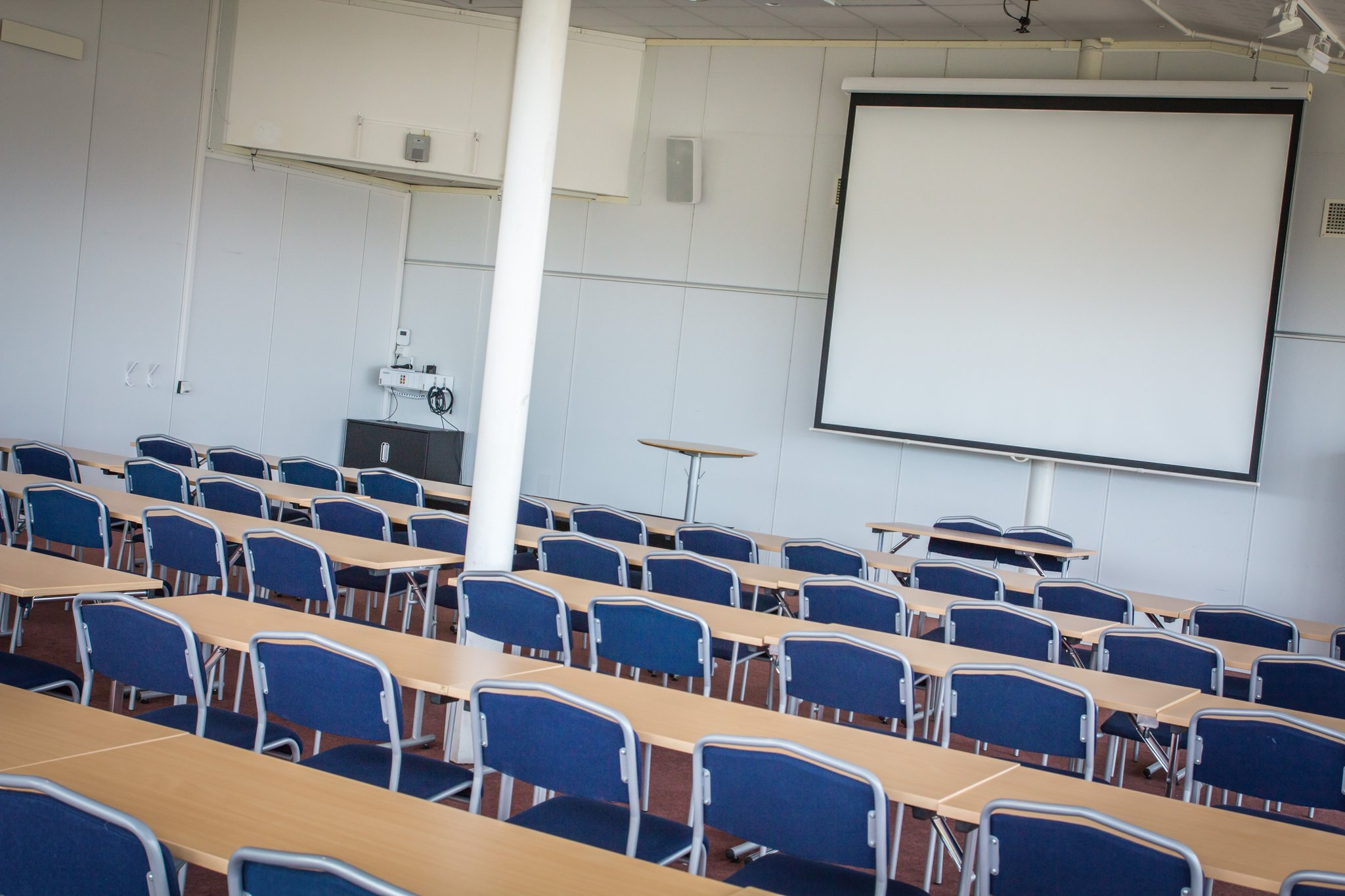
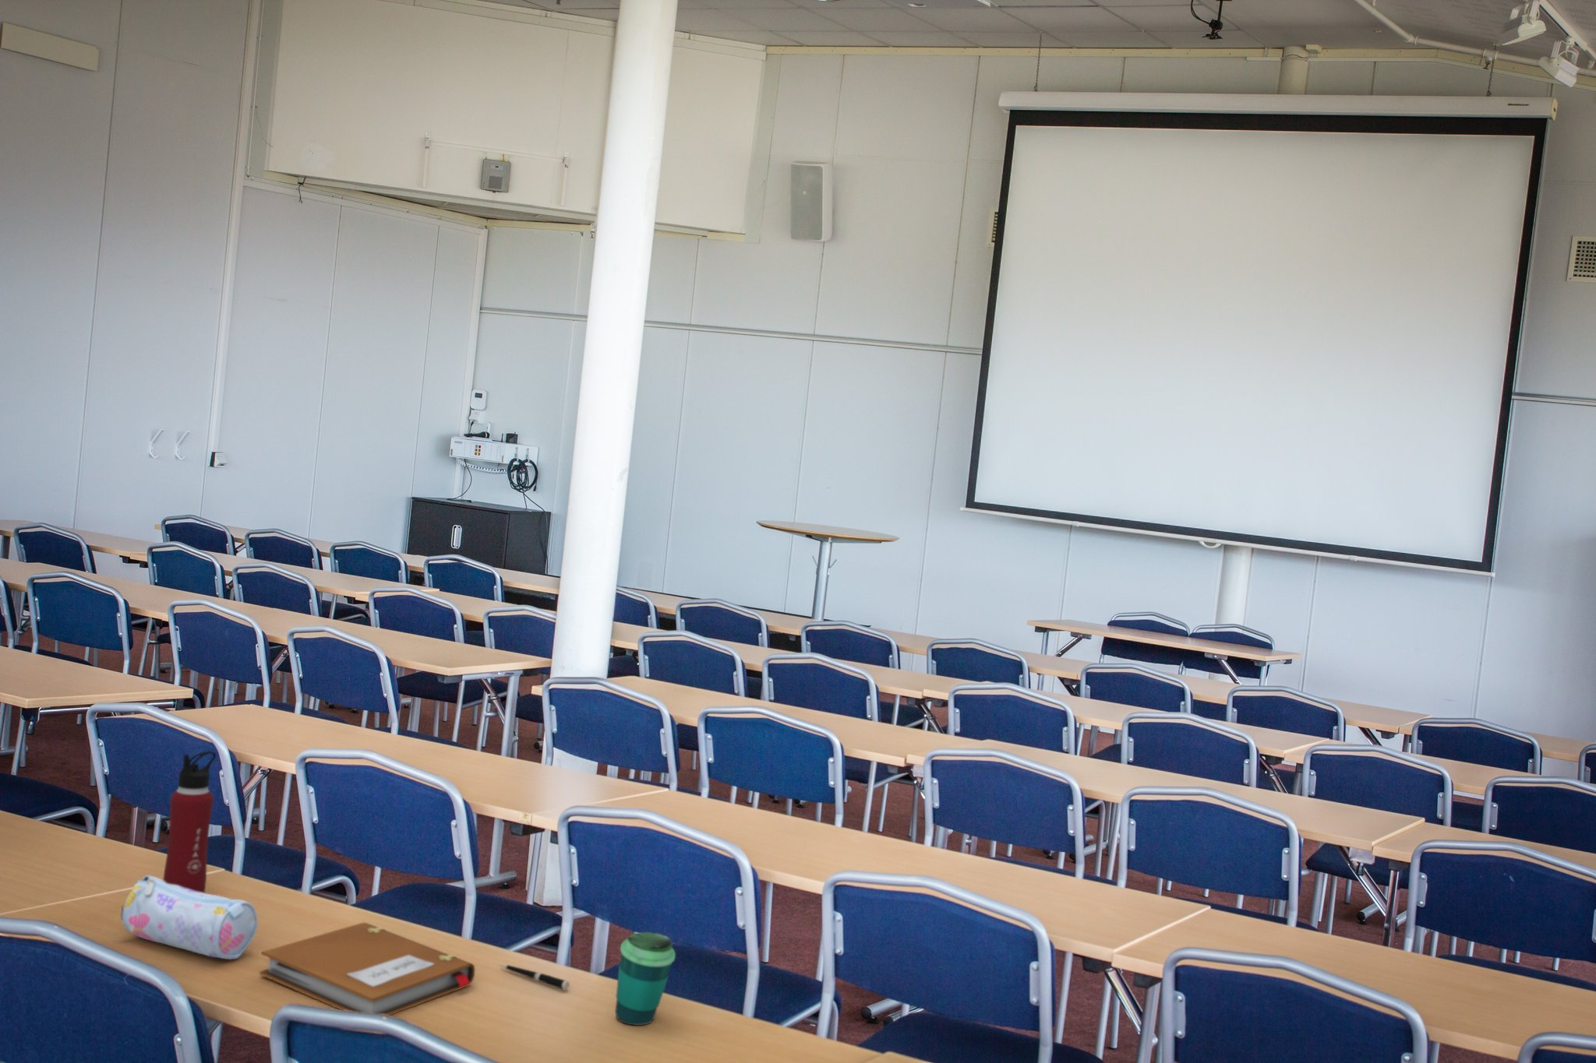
+ water bottle [163,750,217,893]
+ cup [615,931,676,1026]
+ pen [498,963,571,991]
+ pencil case [120,874,259,960]
+ notebook [259,922,476,1017]
